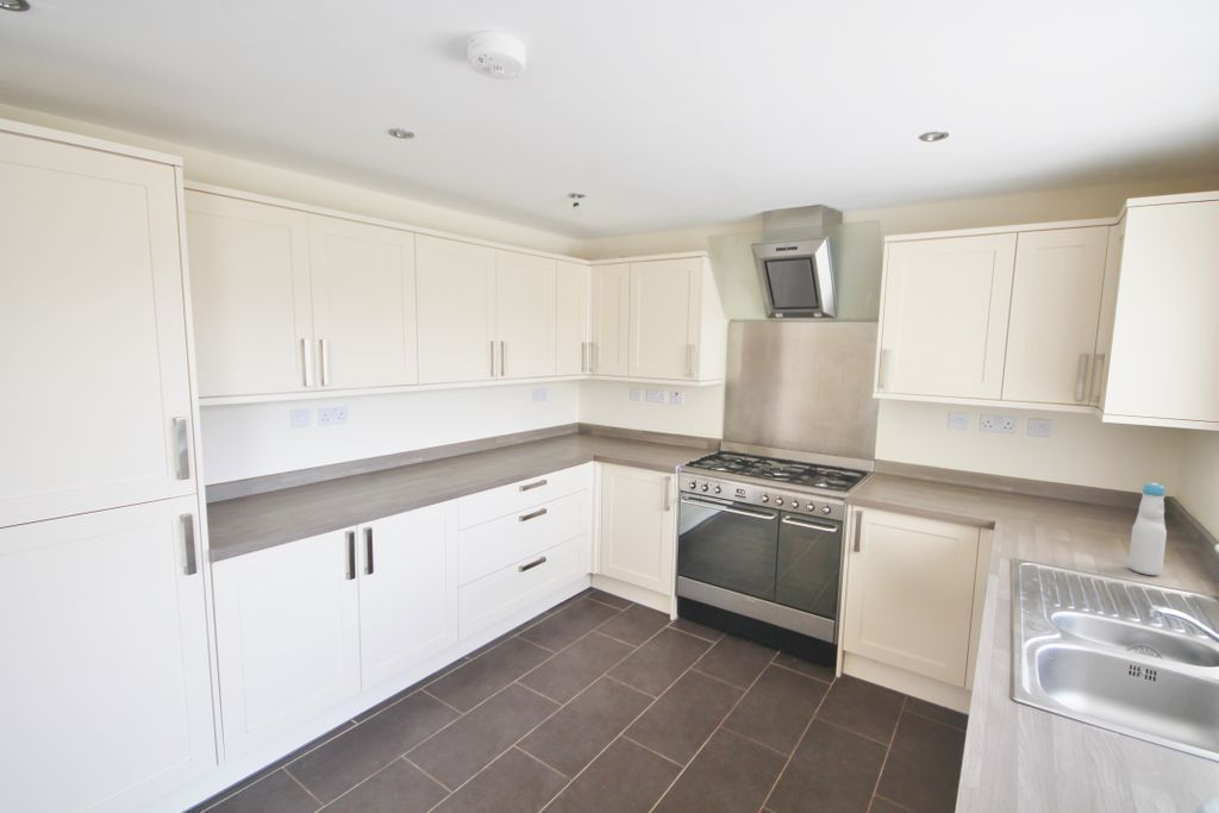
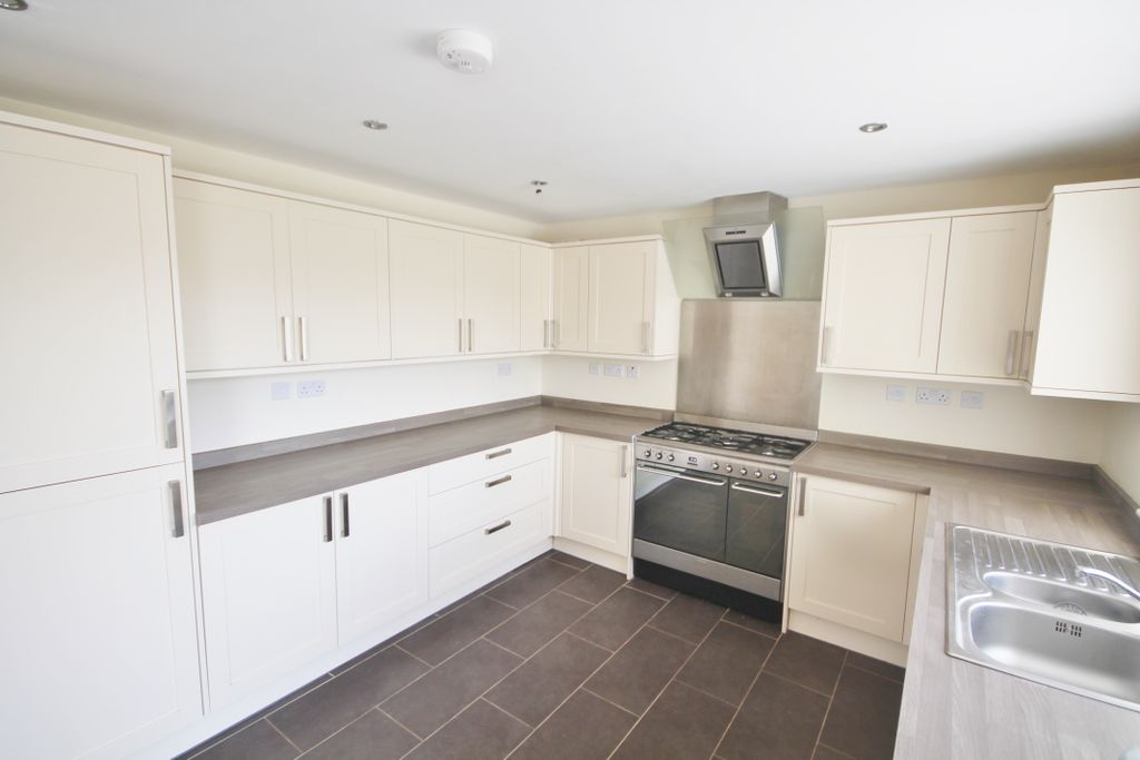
- bottle [1127,481,1168,576]
